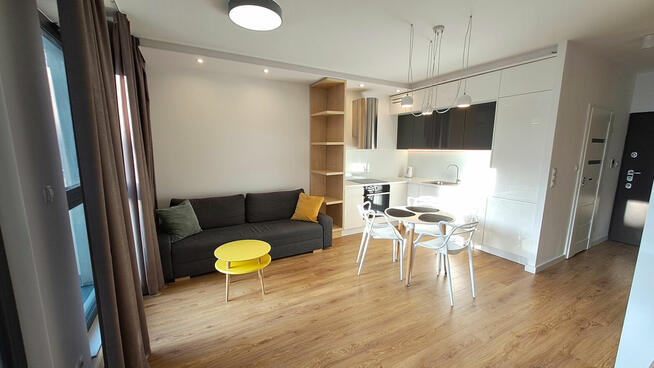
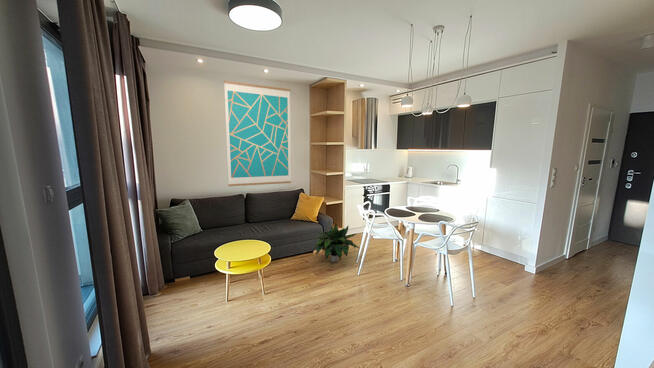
+ wall art [223,80,292,187]
+ potted plant [313,223,360,263]
